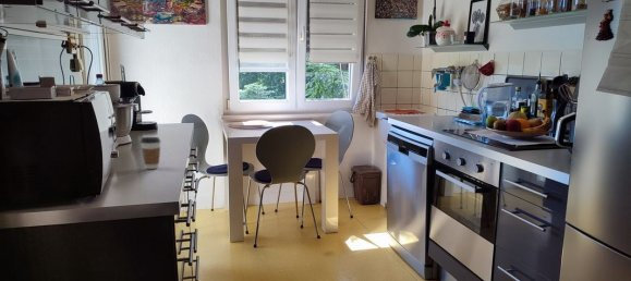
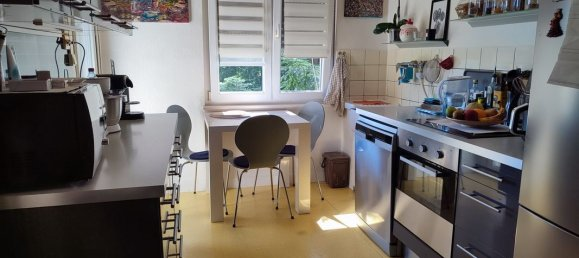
- coffee cup [139,136,162,170]
